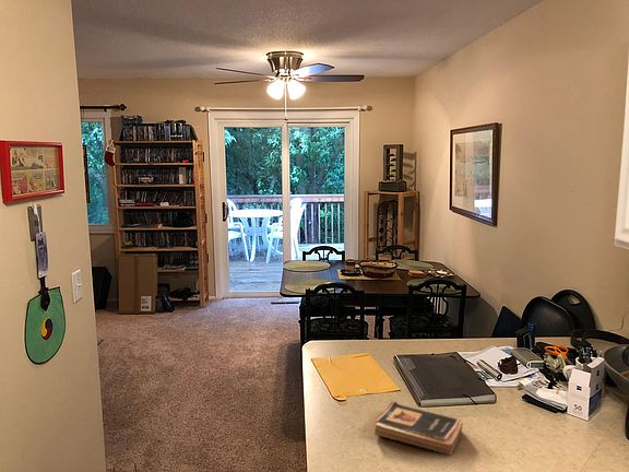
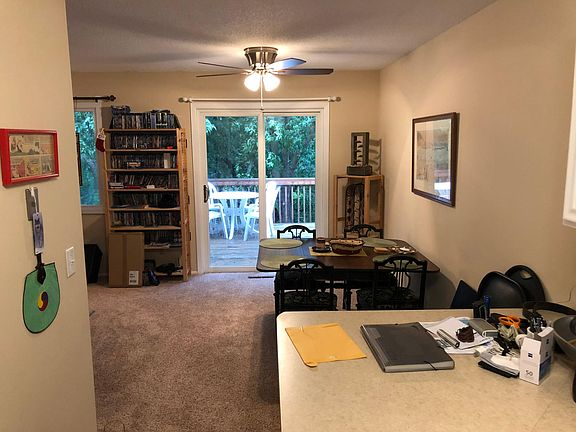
- book [373,400,464,457]
